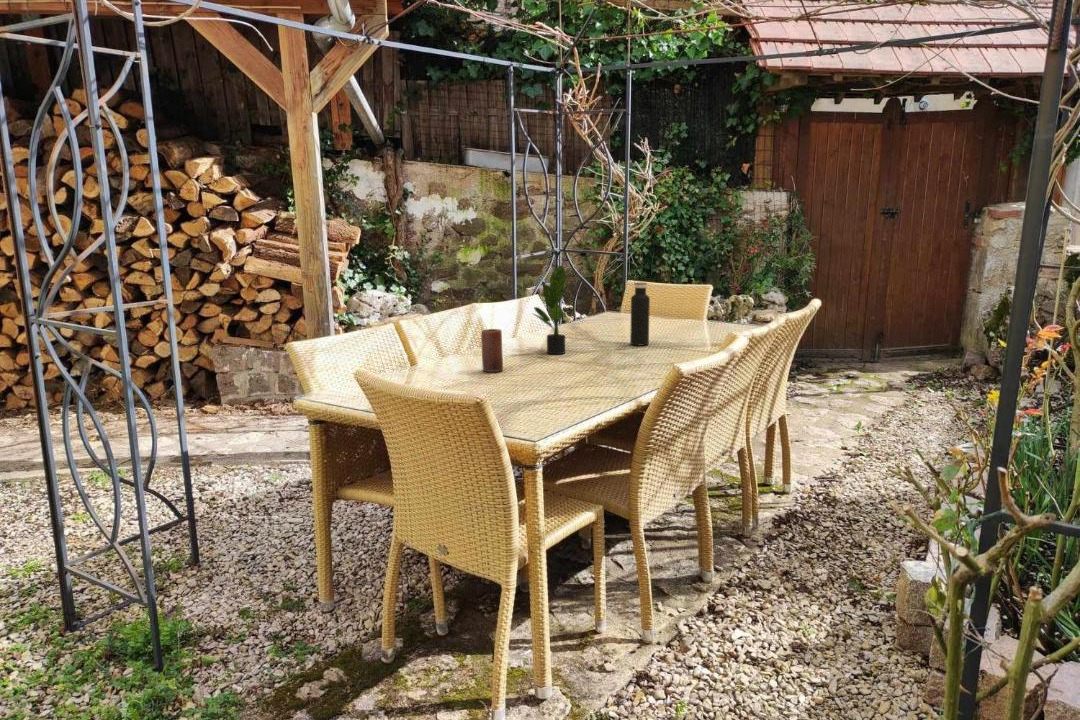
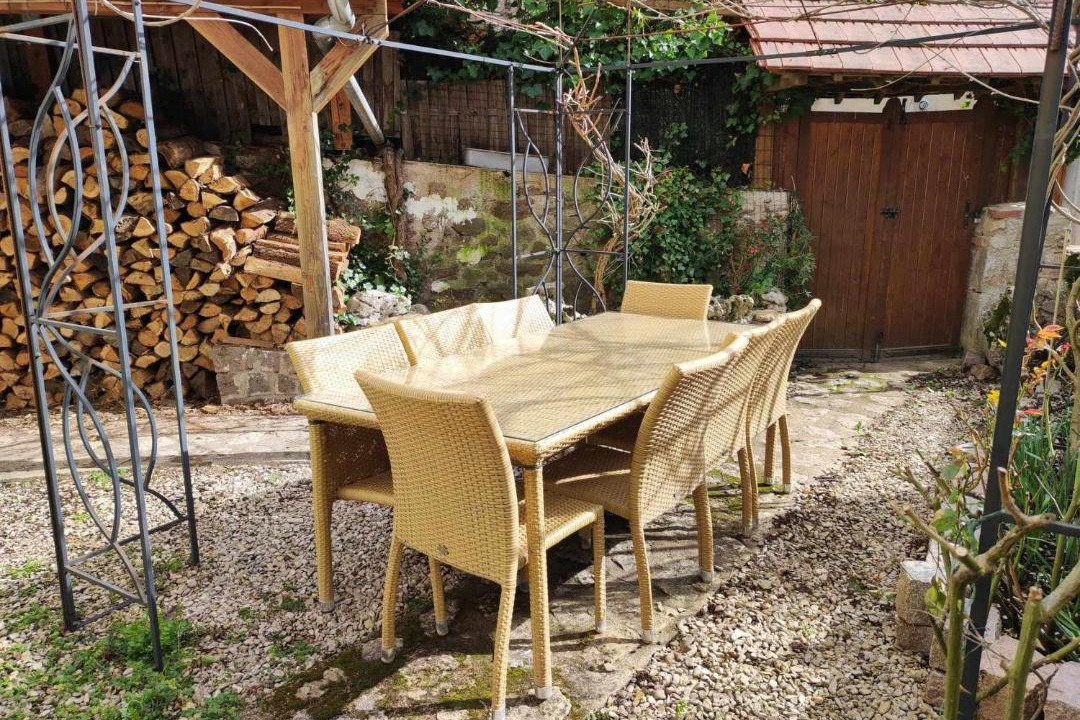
- water bottle [629,282,651,346]
- candle [480,328,504,373]
- potted plant [531,264,574,355]
